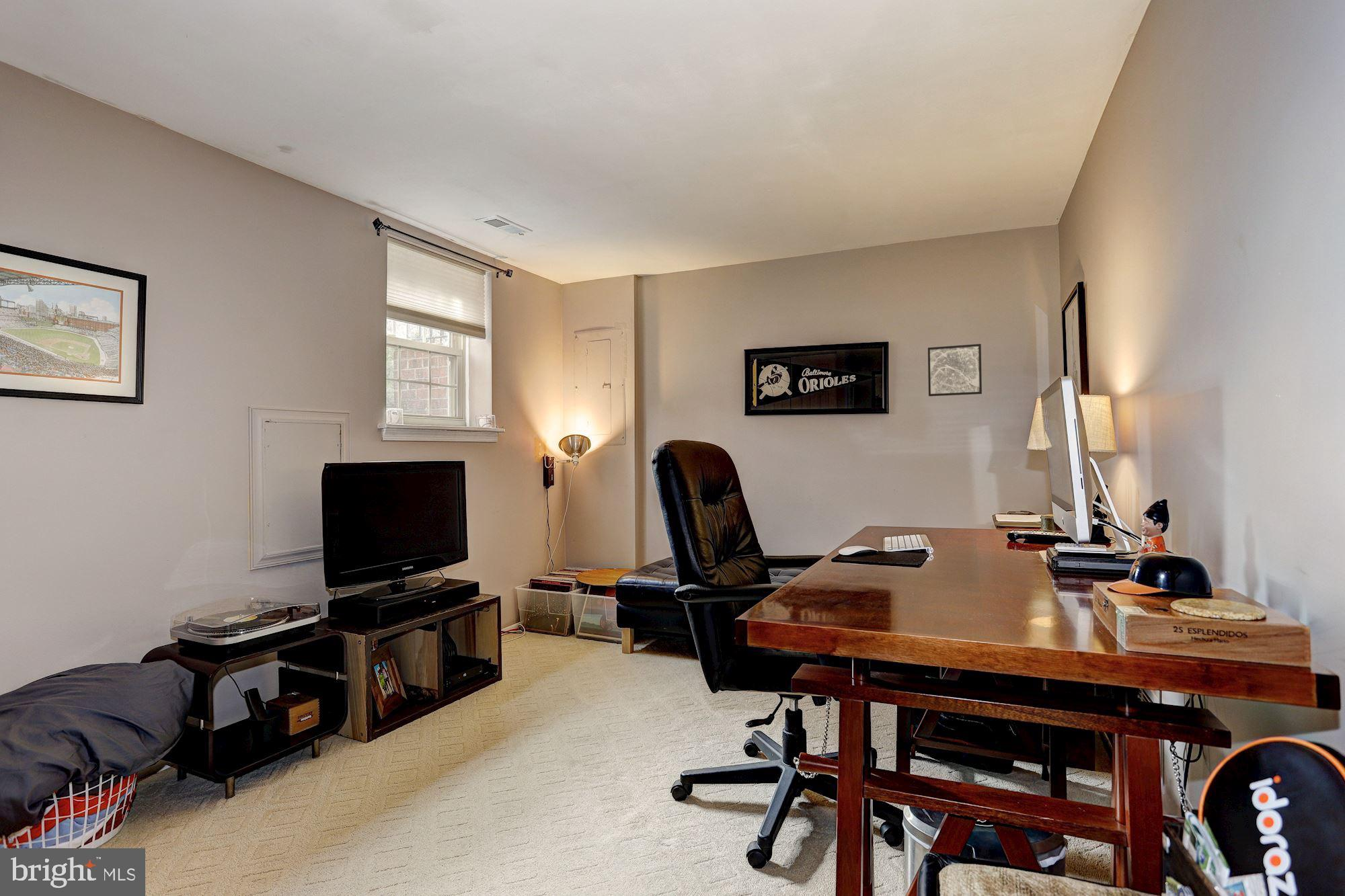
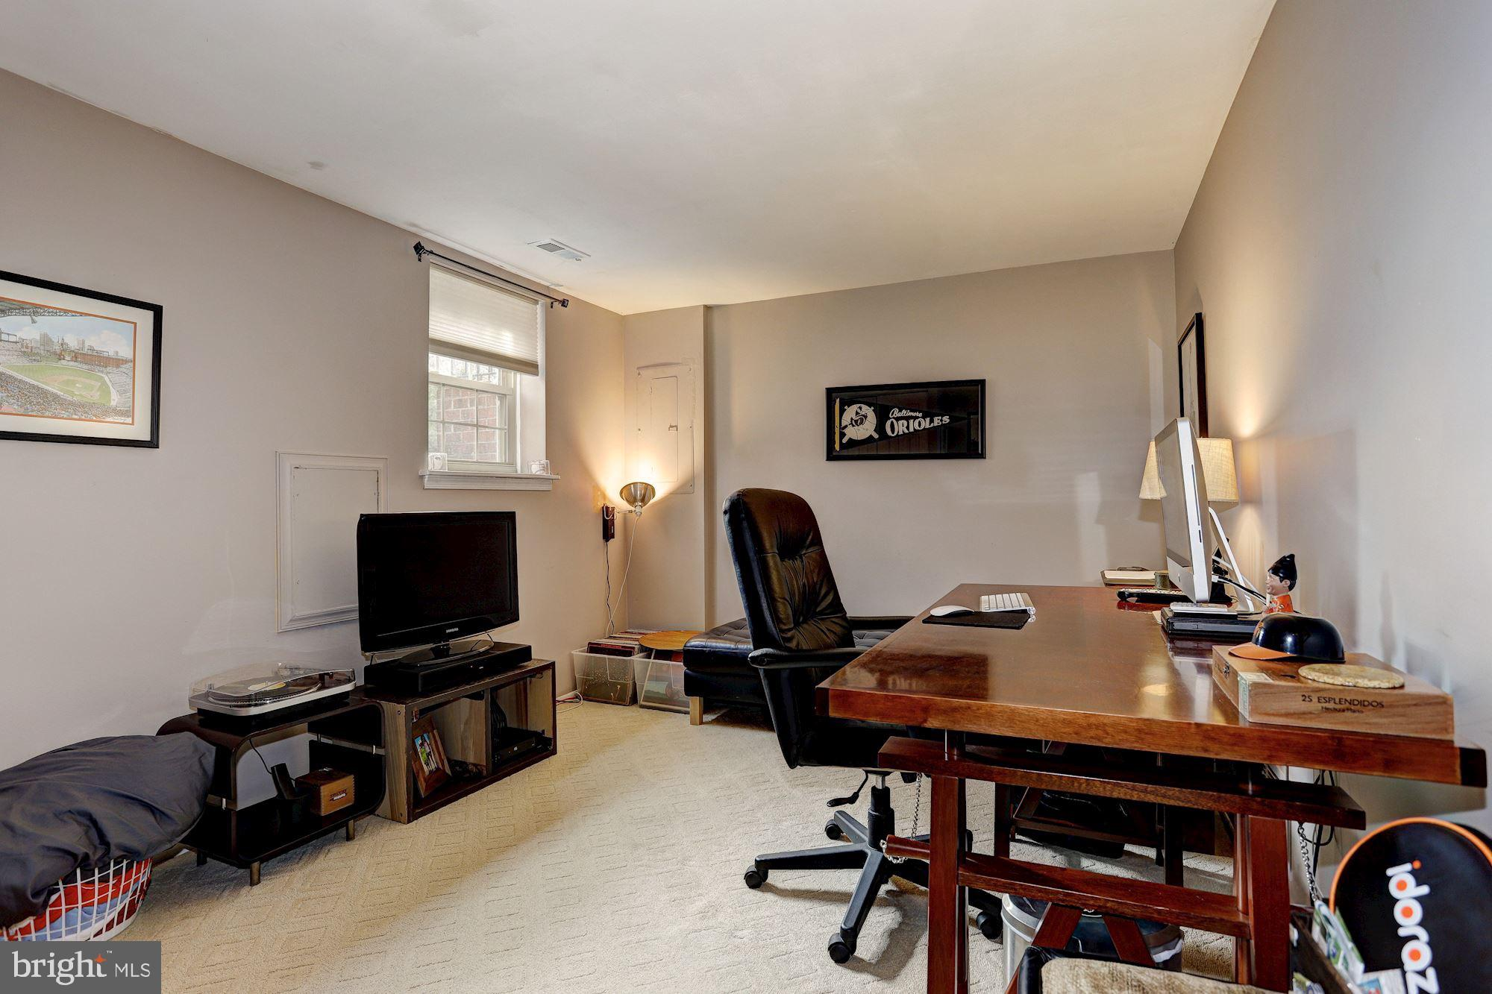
- wall art [927,343,983,397]
